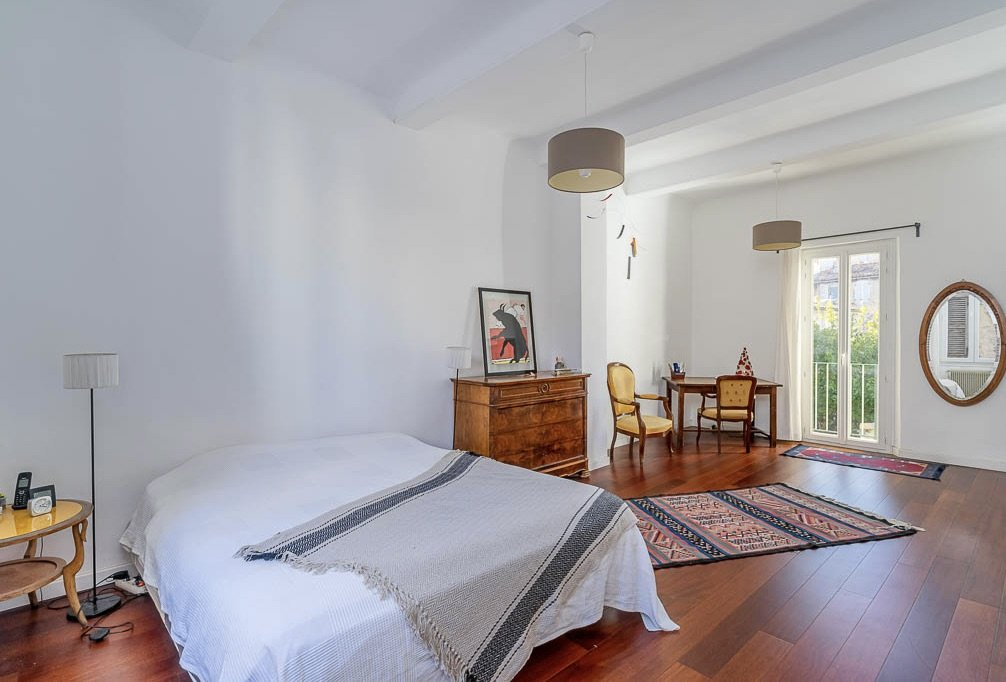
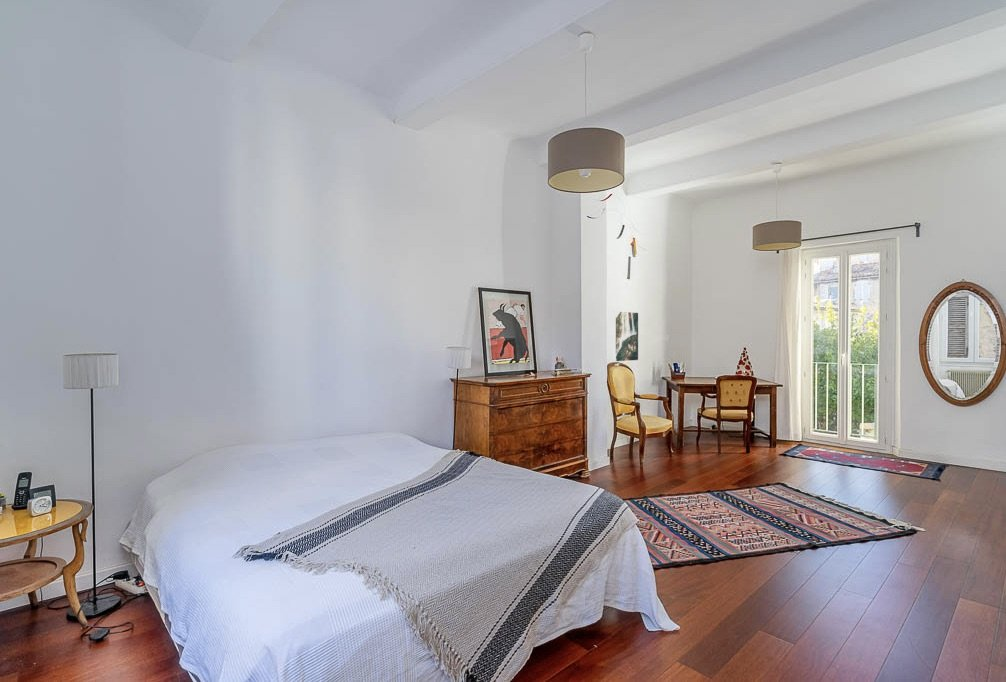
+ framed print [612,310,640,363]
